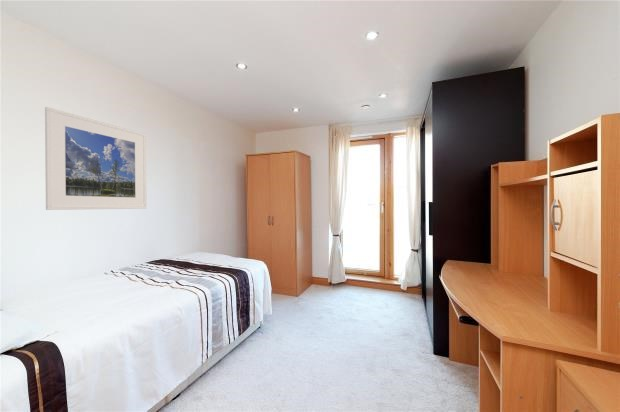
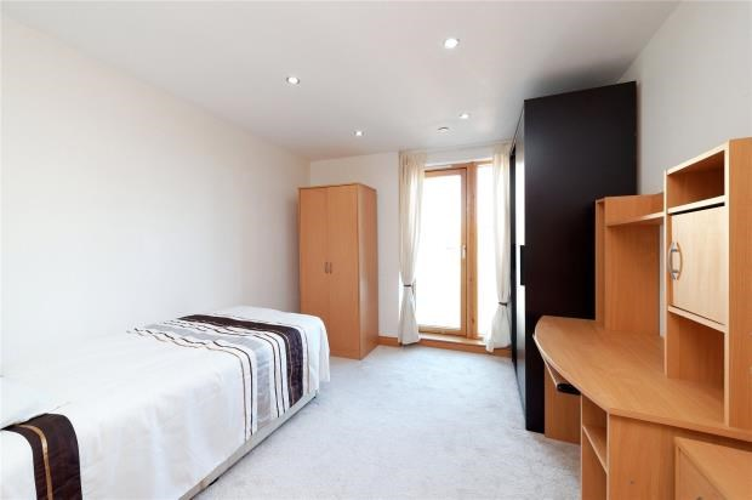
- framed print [44,106,148,211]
